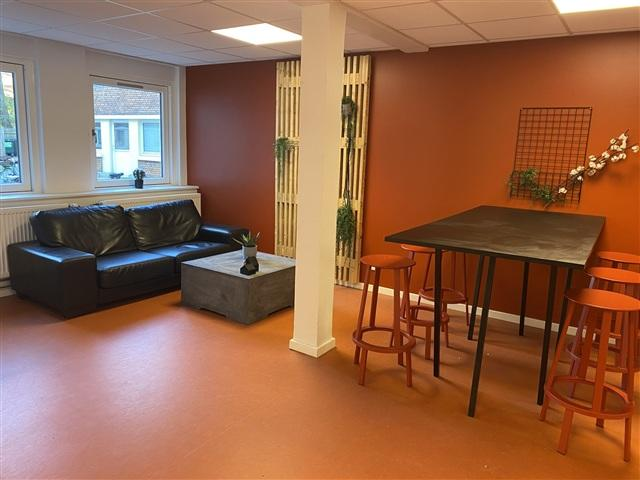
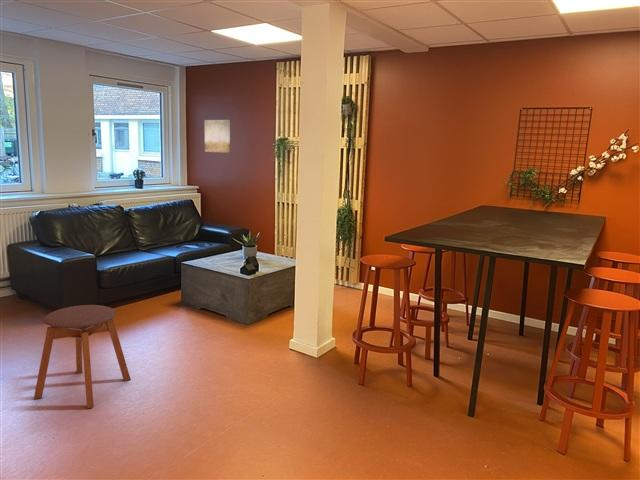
+ wall art [204,119,231,154]
+ stool [33,304,131,409]
